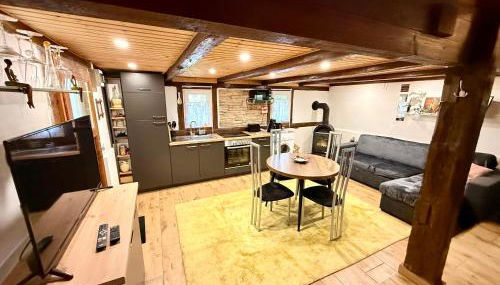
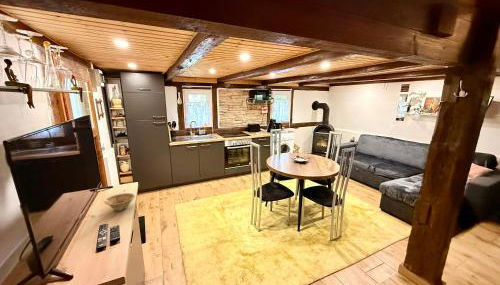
+ dish [103,192,136,212]
